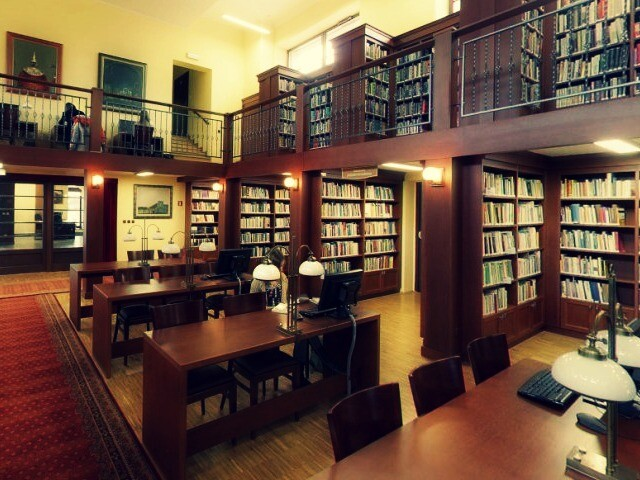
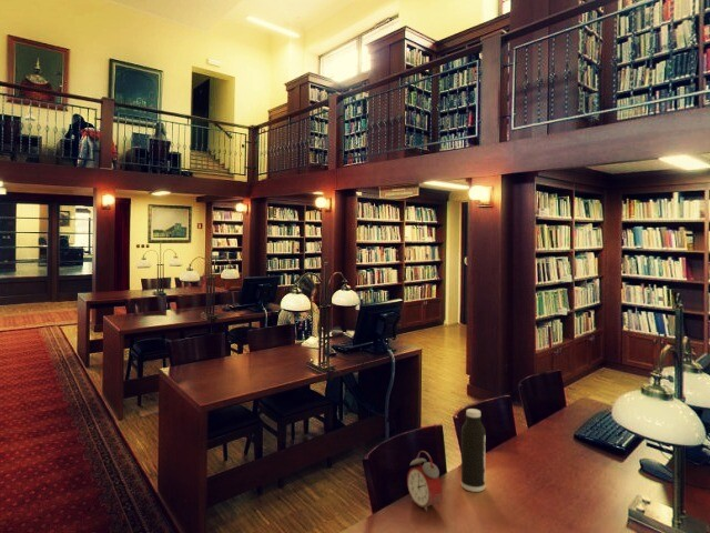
+ alarm clock [406,450,443,513]
+ water bottle [460,408,486,493]
